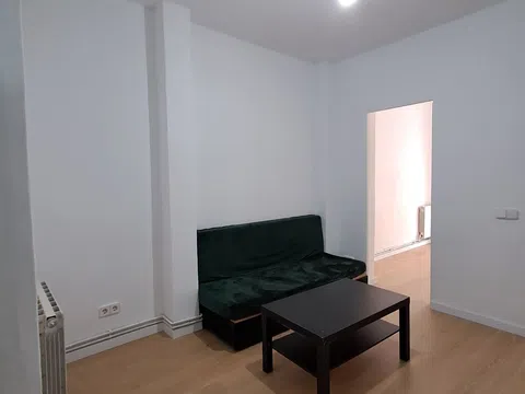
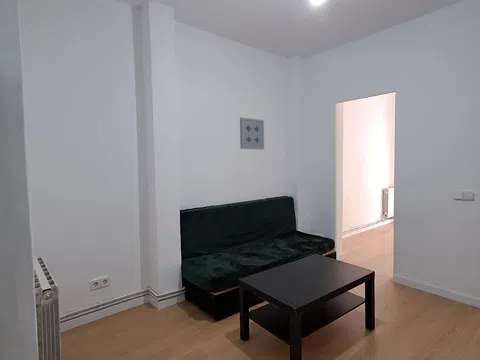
+ wall art [239,117,265,150]
